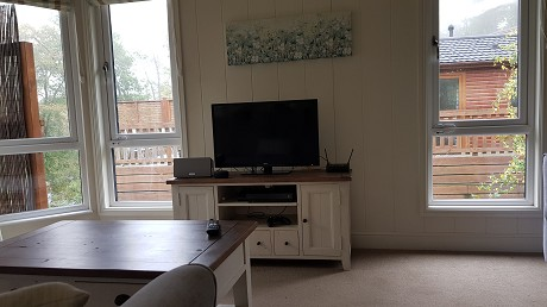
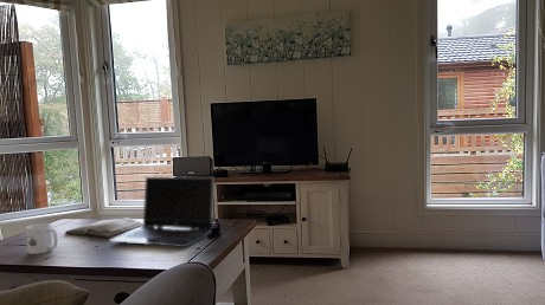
+ mug [25,222,58,255]
+ laptop computer [108,176,216,248]
+ diary [63,216,143,240]
